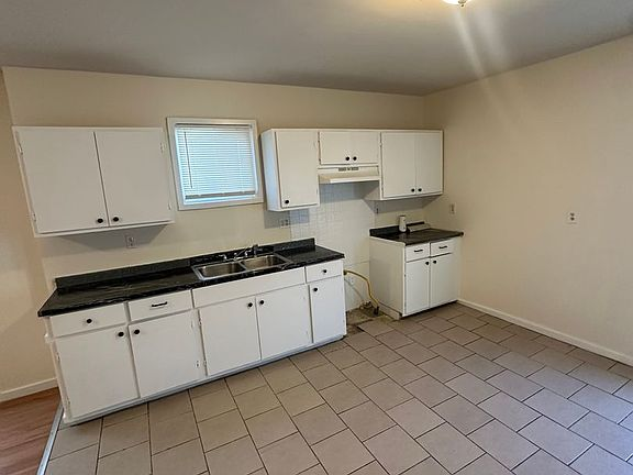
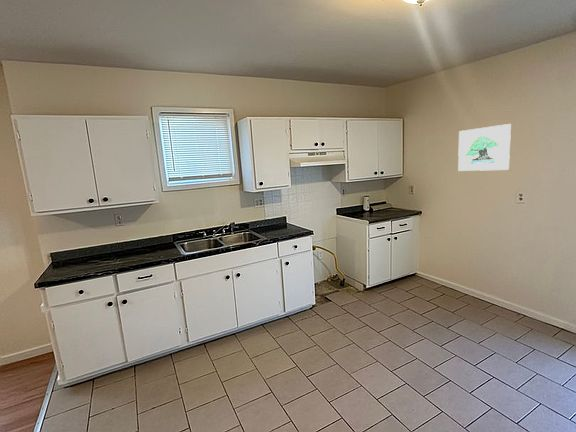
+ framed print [457,123,512,172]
